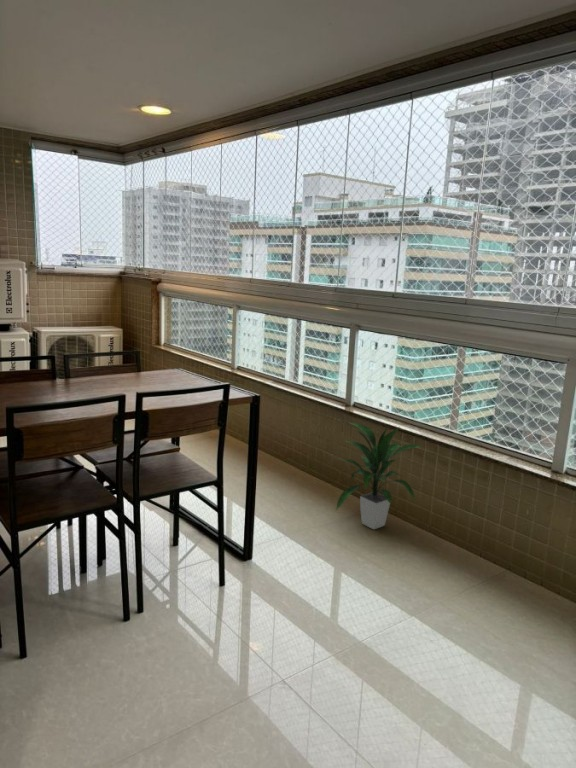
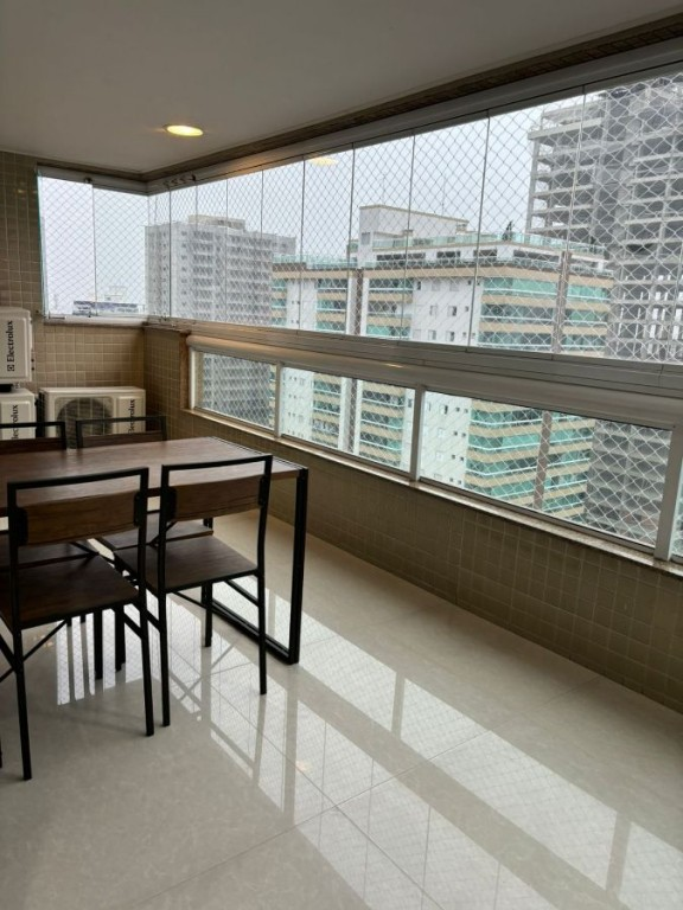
- indoor plant [335,421,421,530]
